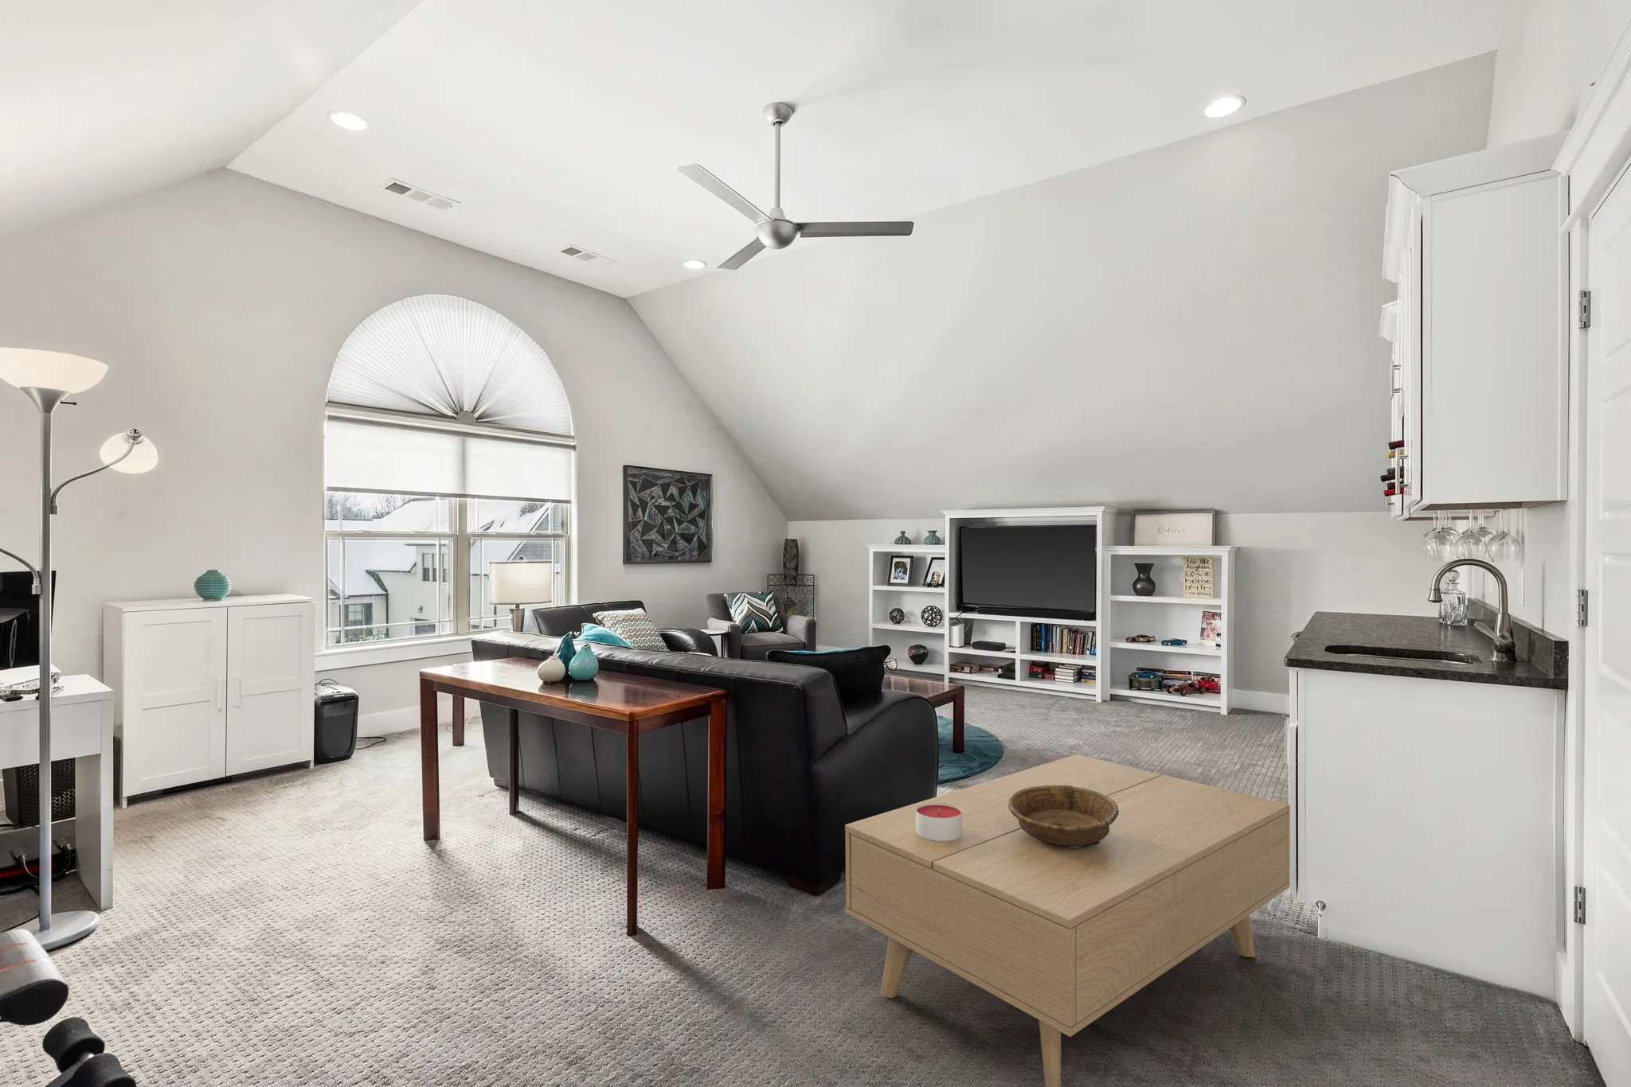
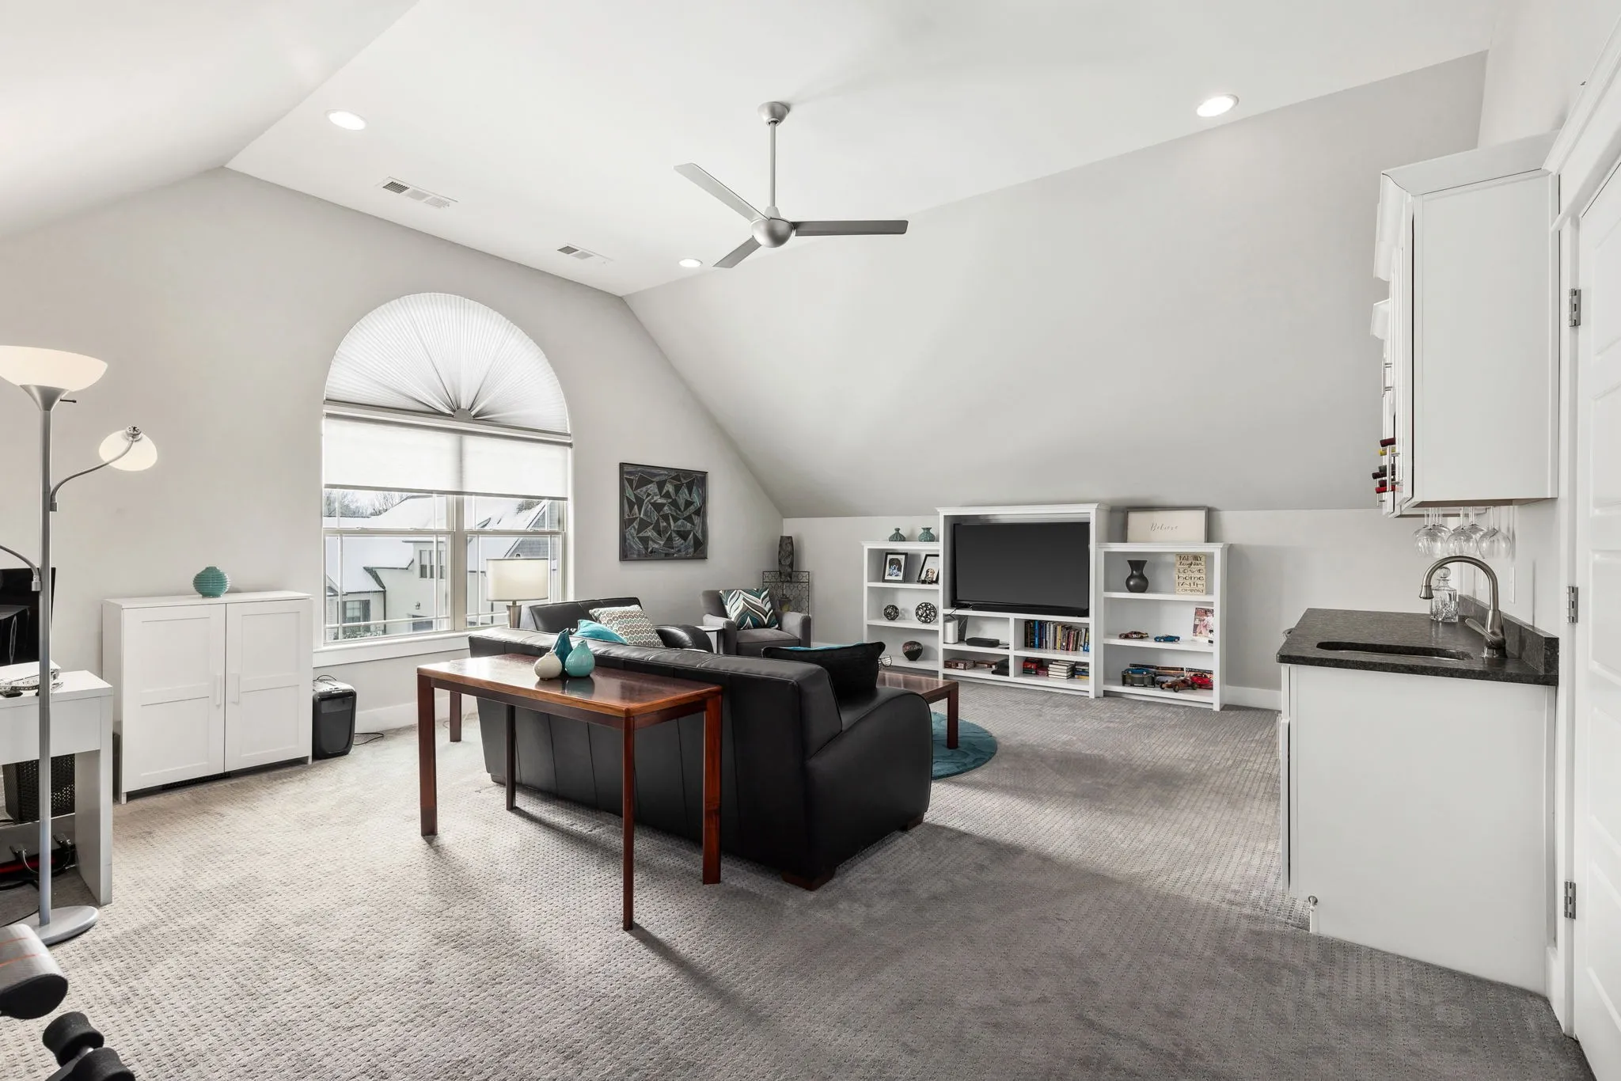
- candle [916,802,962,841]
- decorative bowl [1008,785,1119,848]
- coffee table [845,753,1291,1087]
